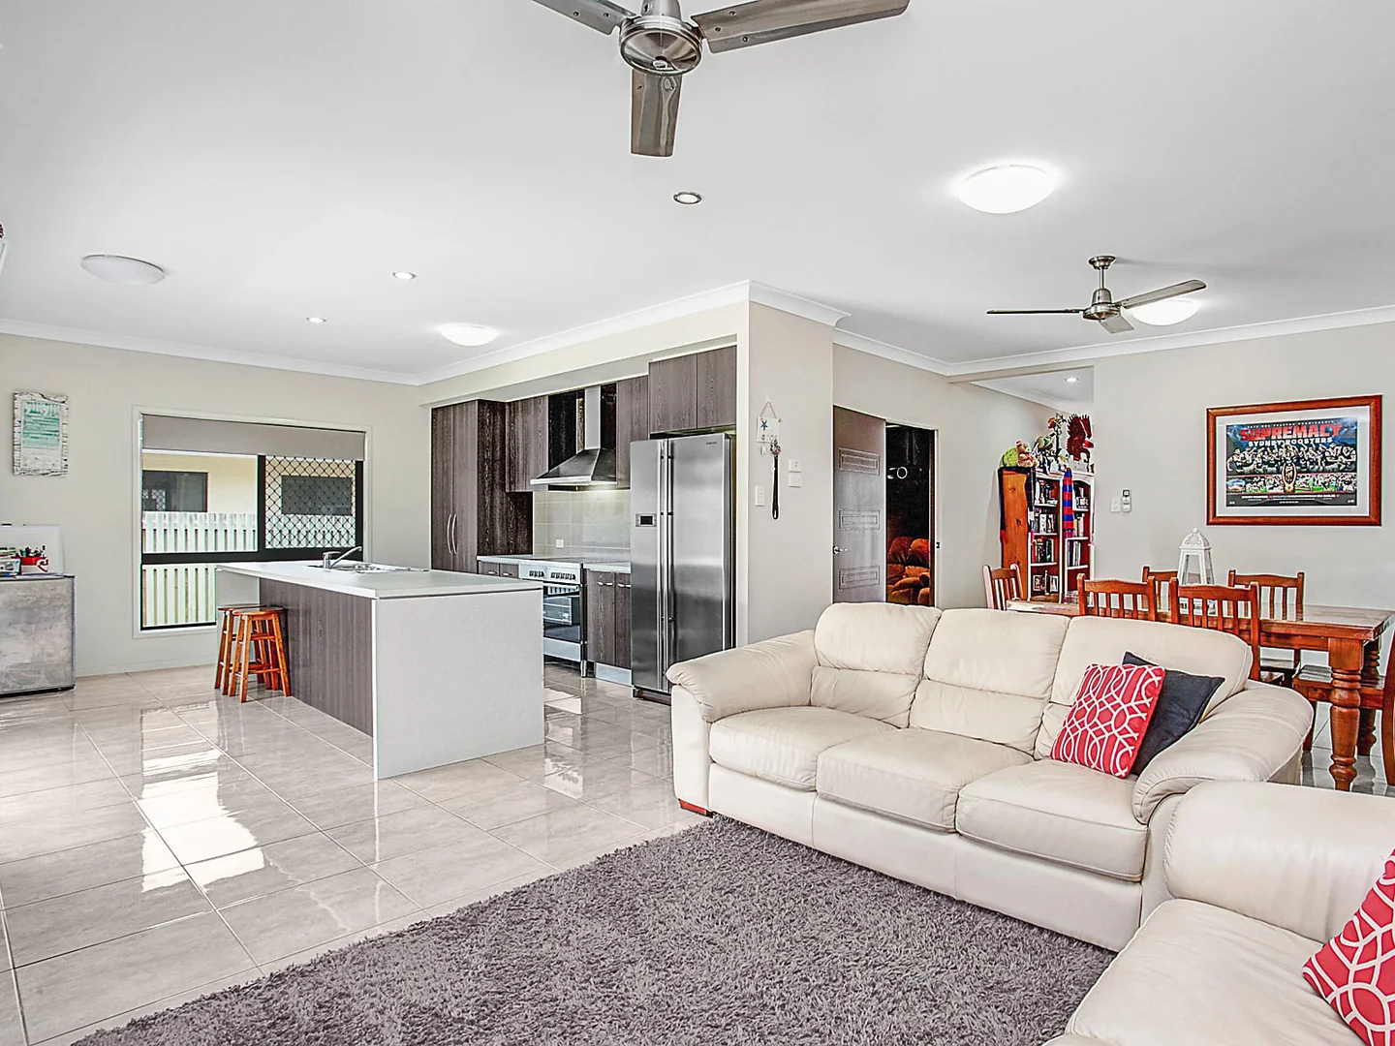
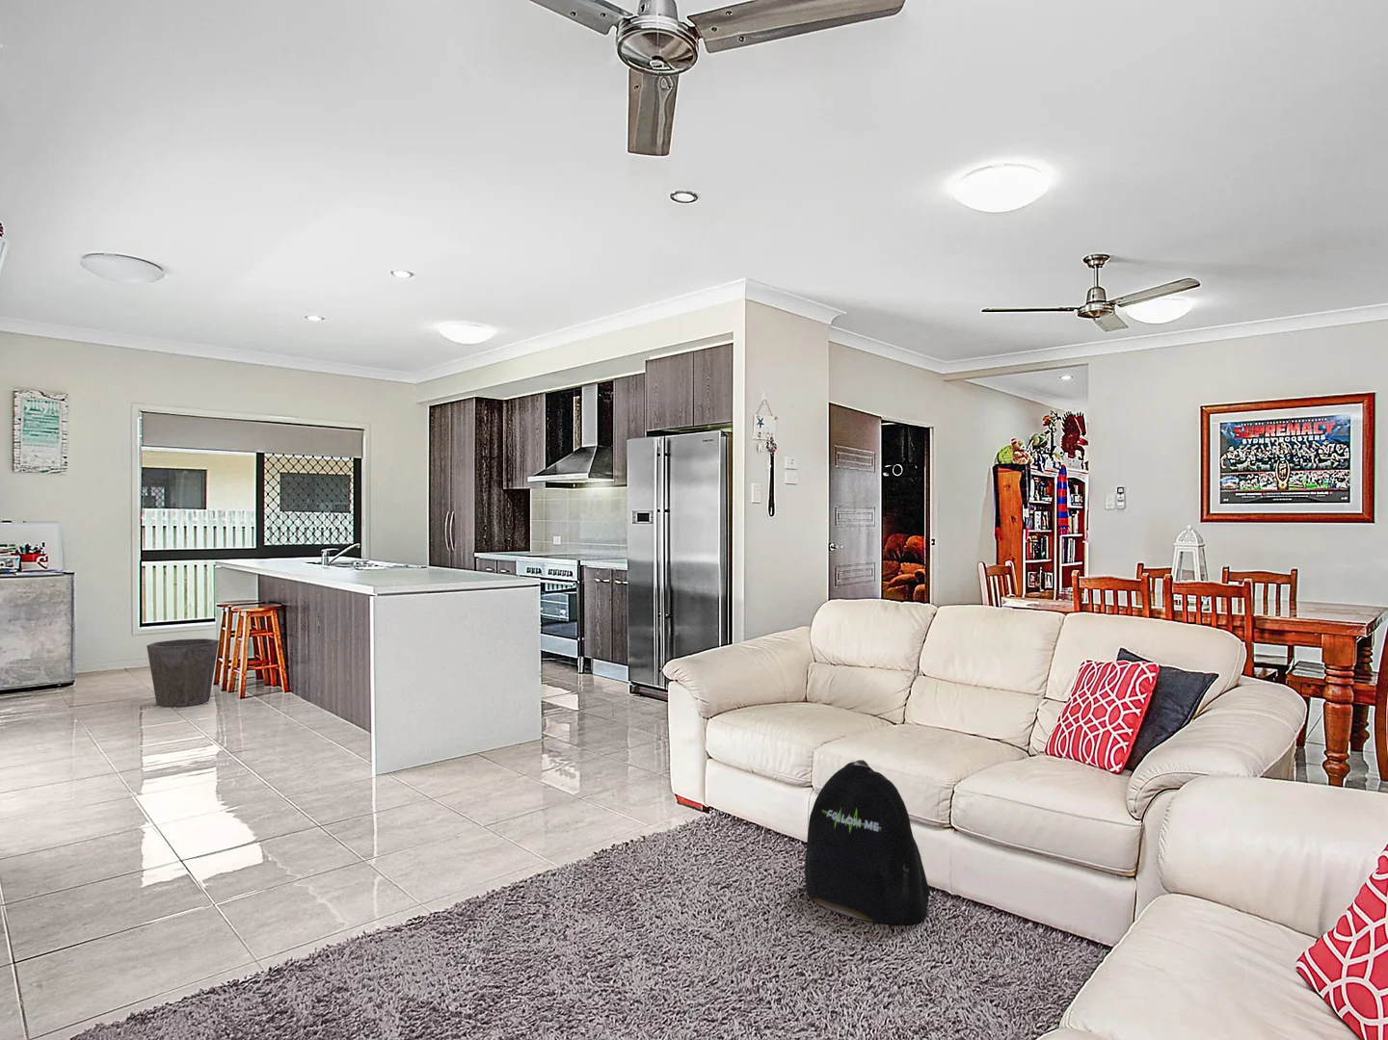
+ backpack [804,759,931,925]
+ waste bin [145,638,220,708]
